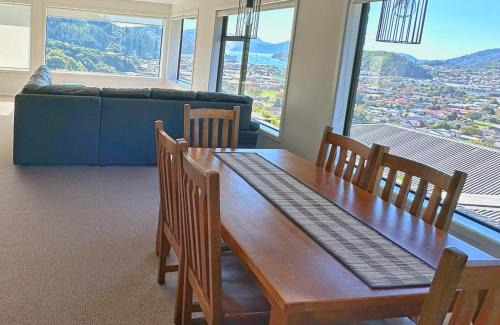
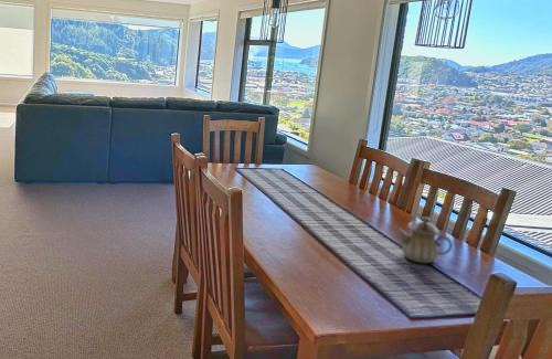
+ teapot [395,215,454,264]
